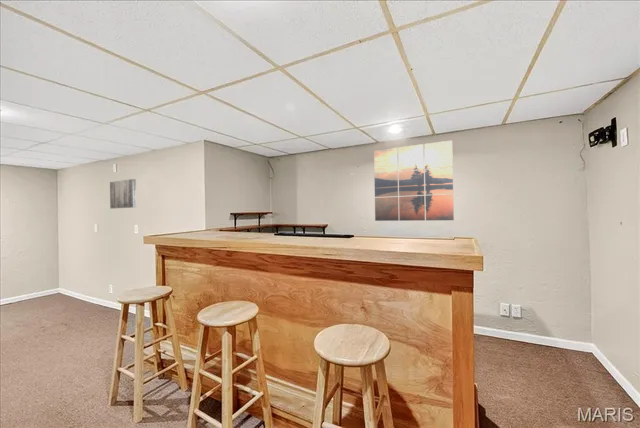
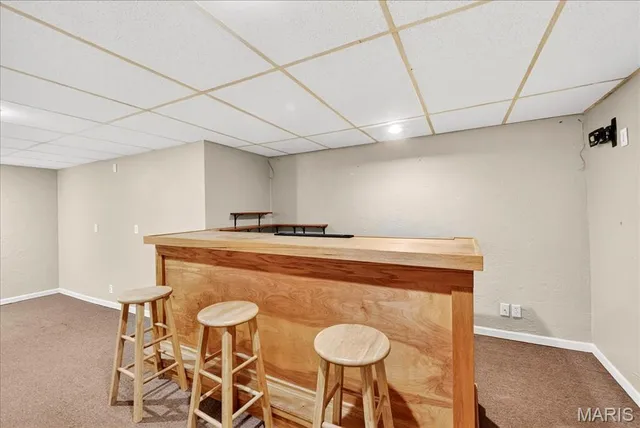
- wall art [109,178,137,209]
- wall art [373,139,455,222]
